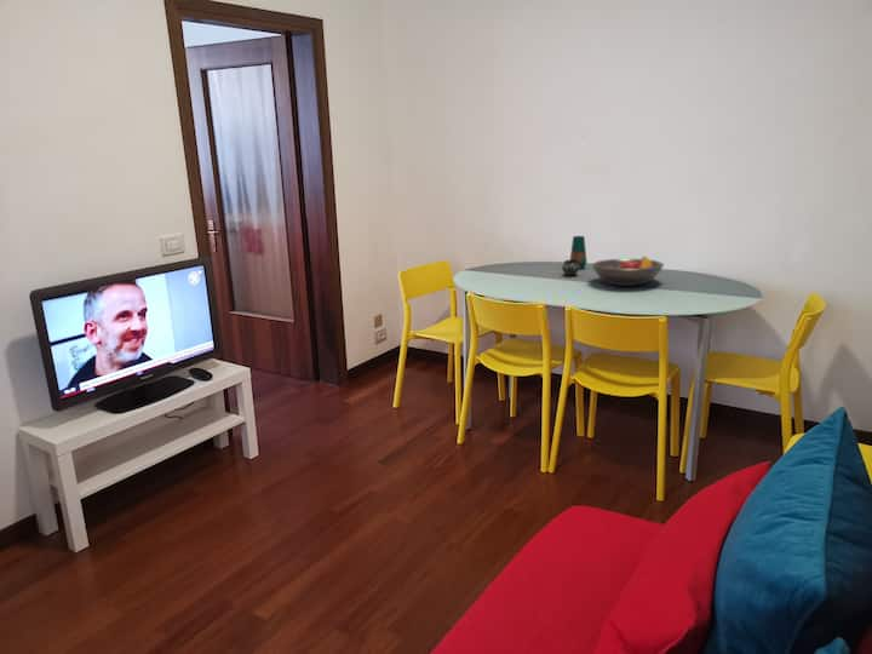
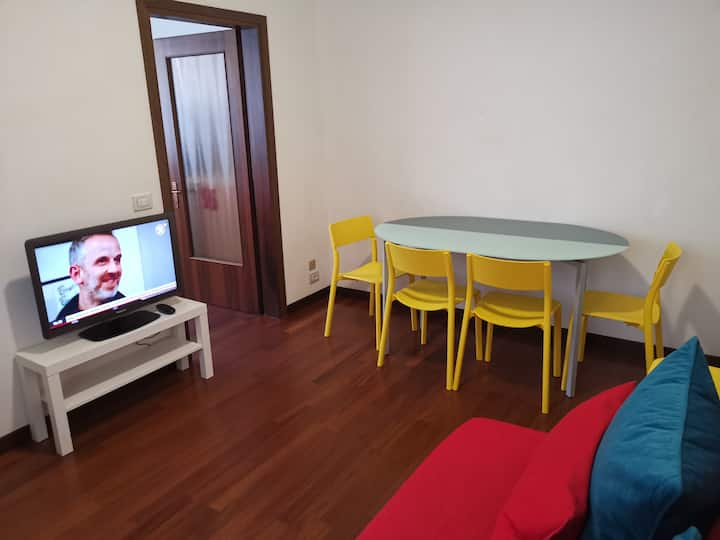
- vase [561,235,589,276]
- fruit bowl [591,254,665,287]
